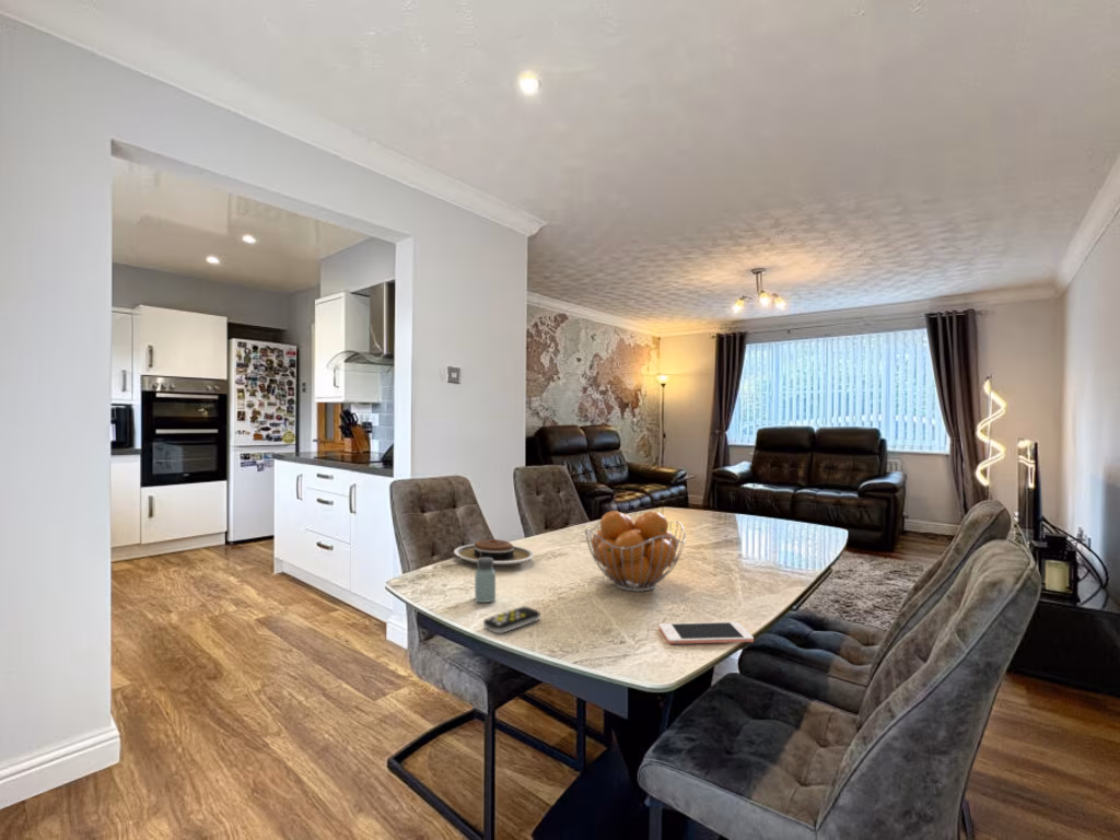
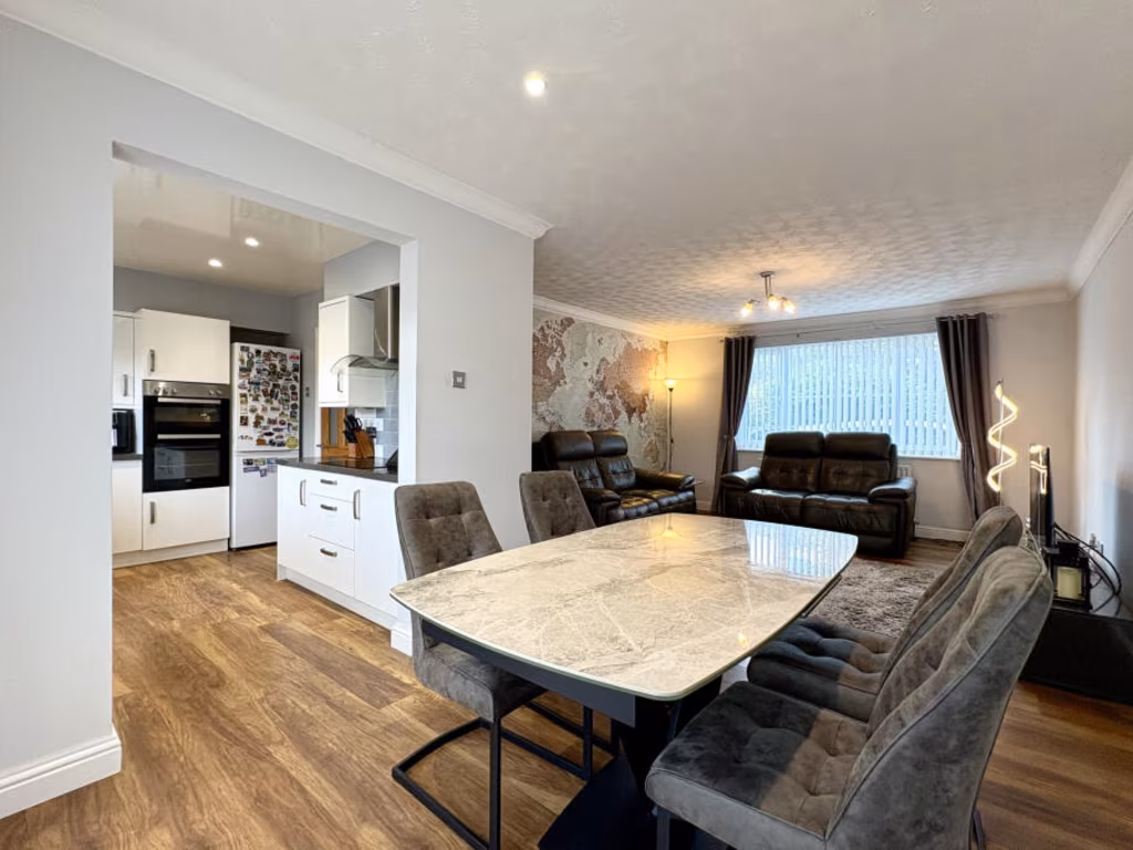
- cell phone [658,621,755,645]
- saltshaker [474,558,497,604]
- remote control [482,605,541,634]
- plate [453,538,536,565]
- fruit basket [584,510,687,593]
